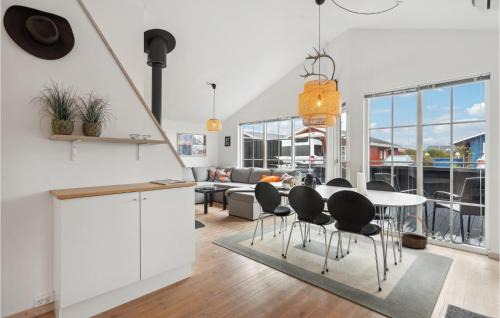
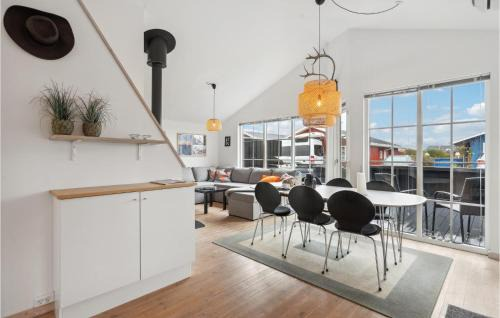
- basket [399,214,429,249]
